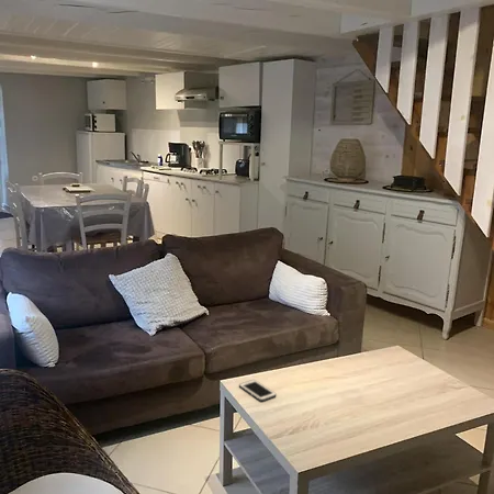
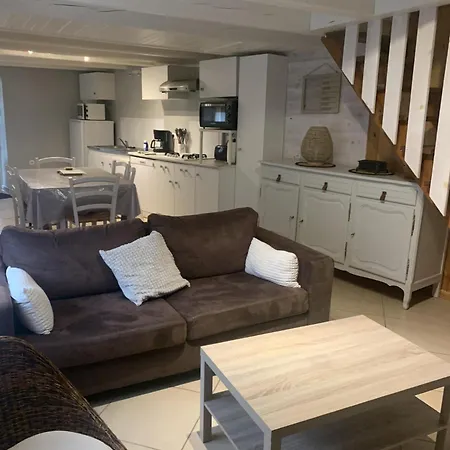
- cell phone [238,379,278,402]
